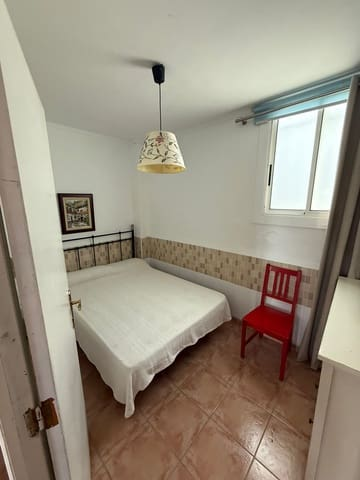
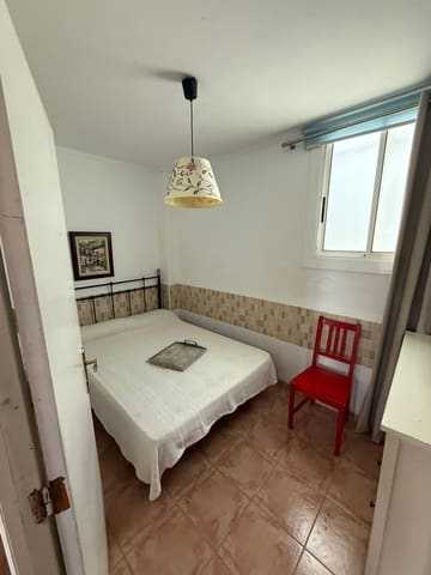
+ serving tray [146,339,208,373]
